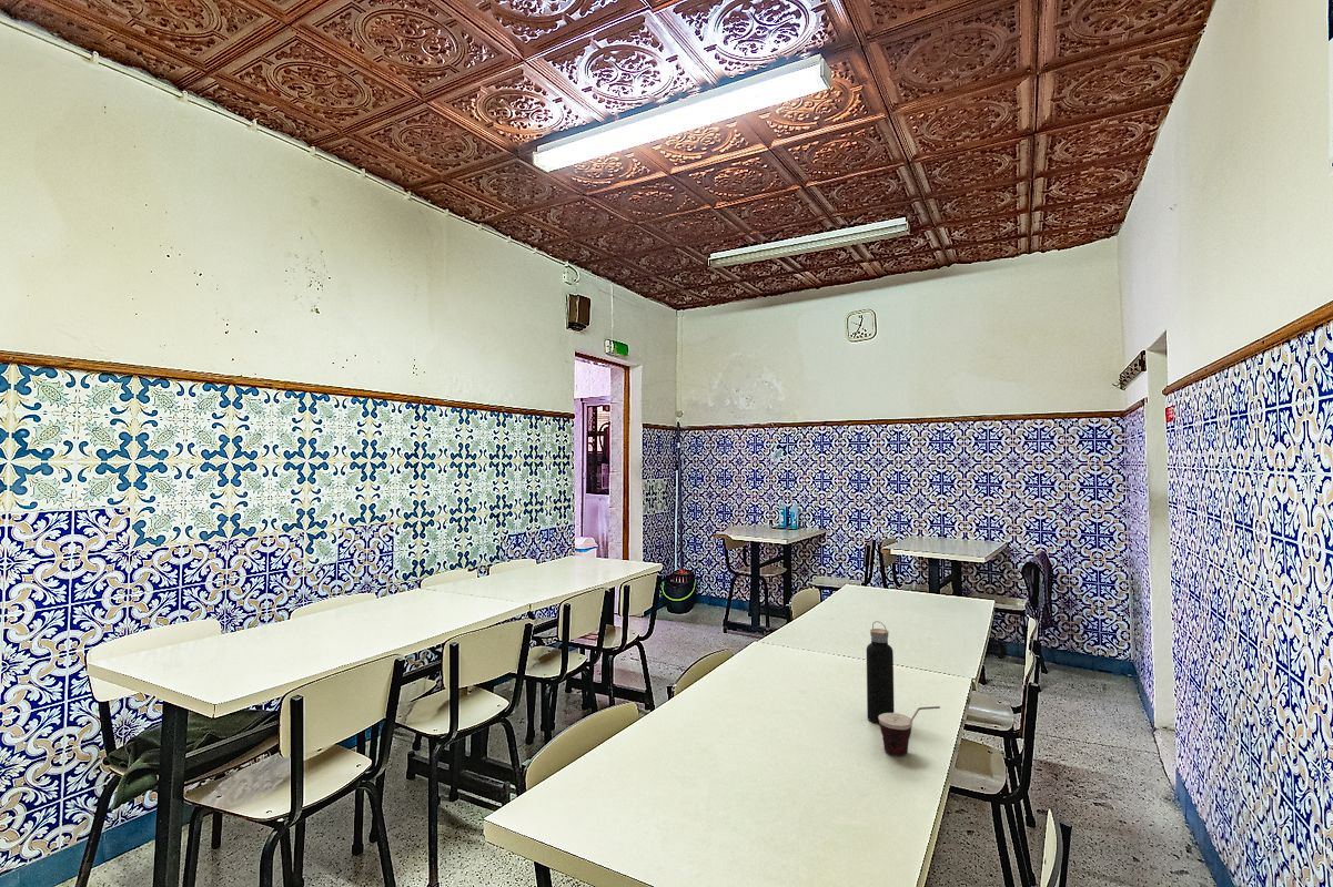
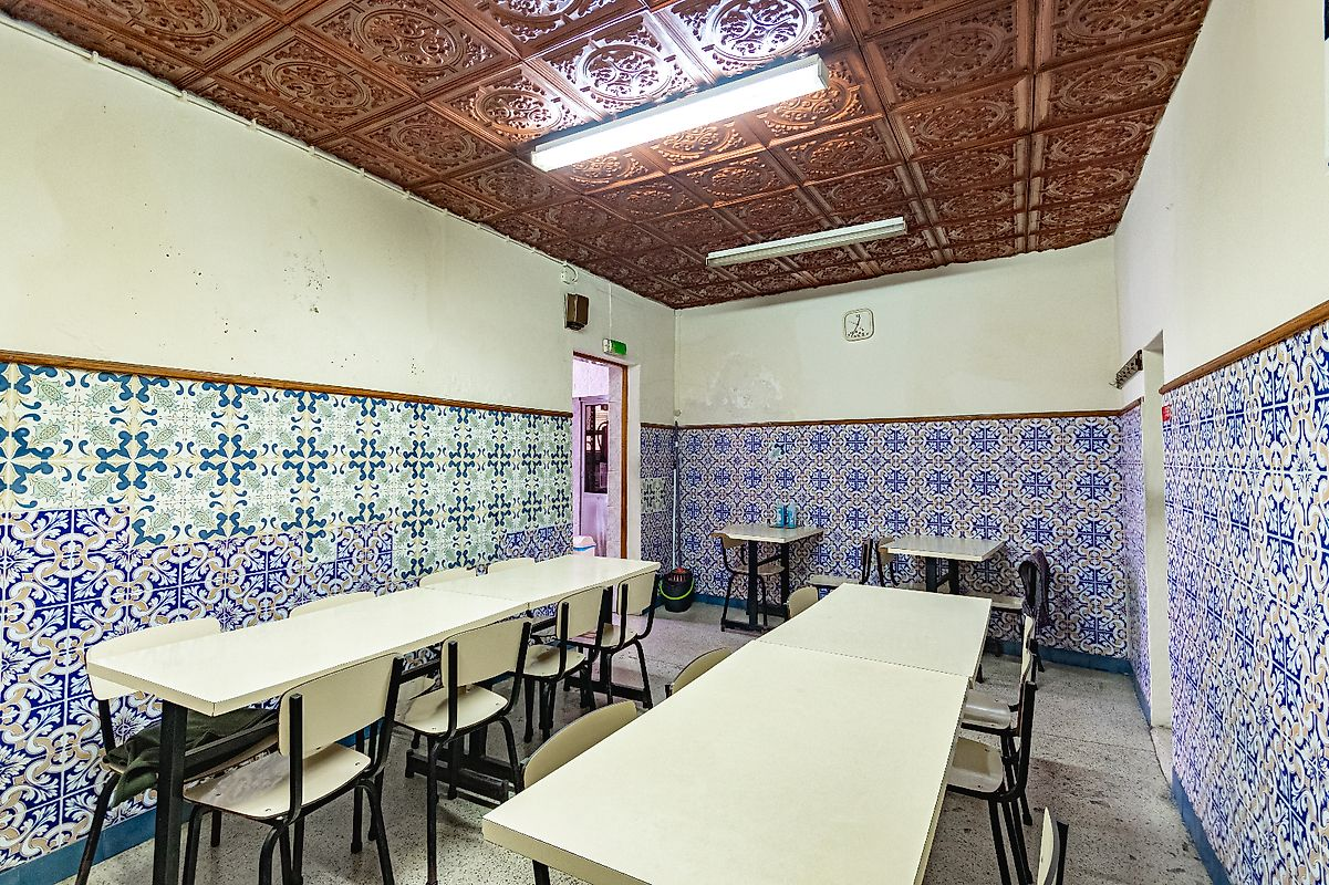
- water bottle [866,620,896,724]
- cup [878,705,941,756]
